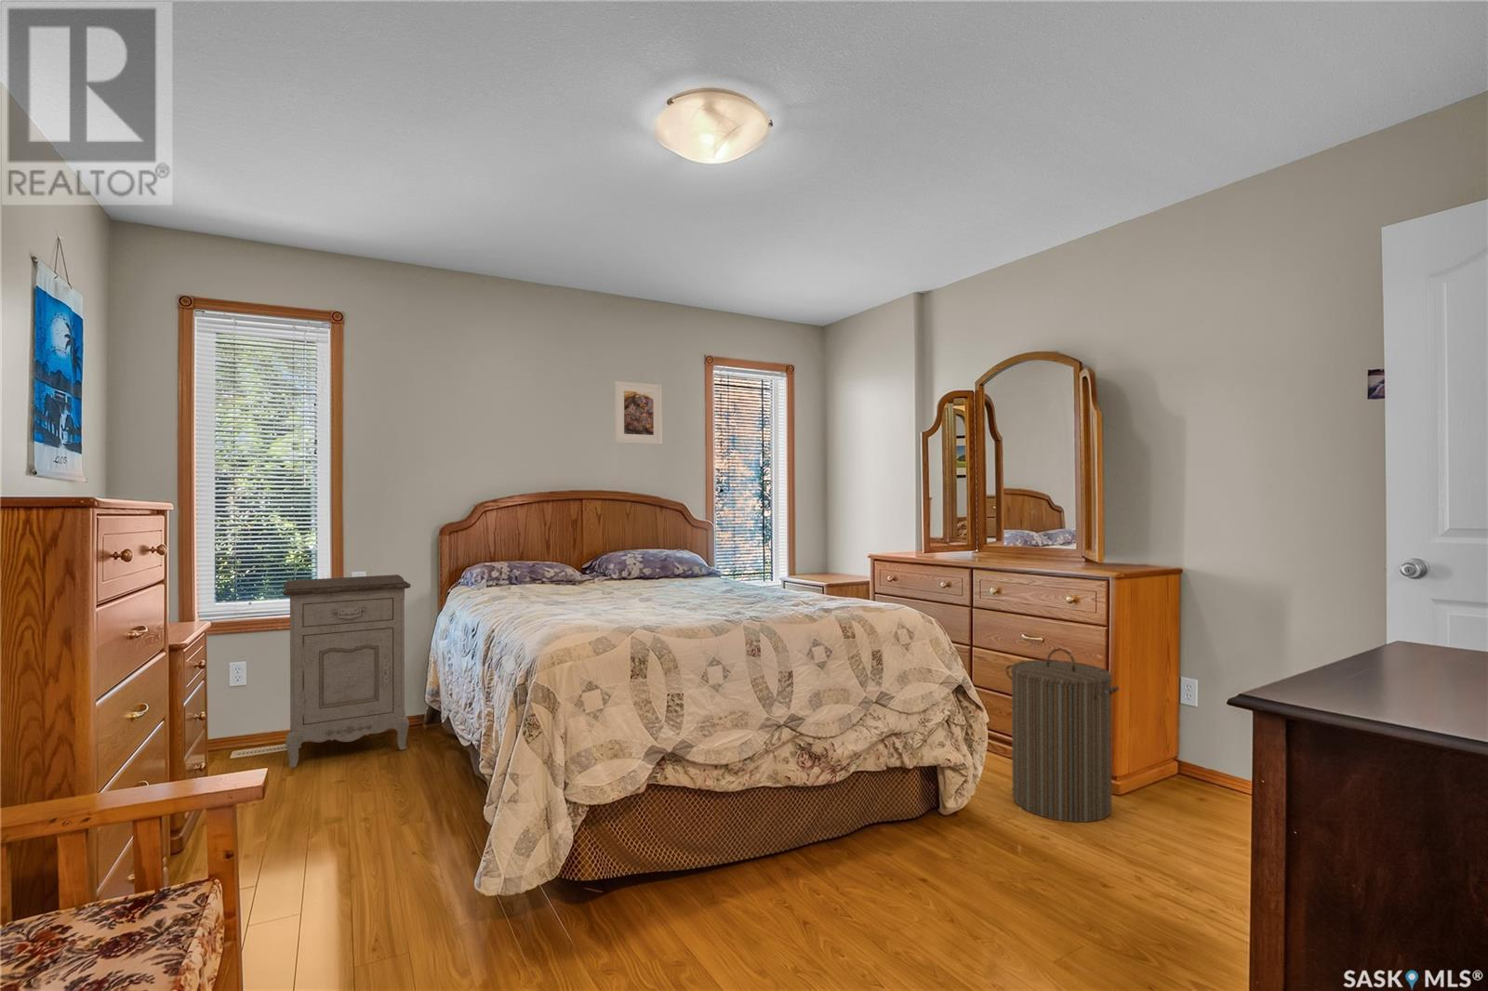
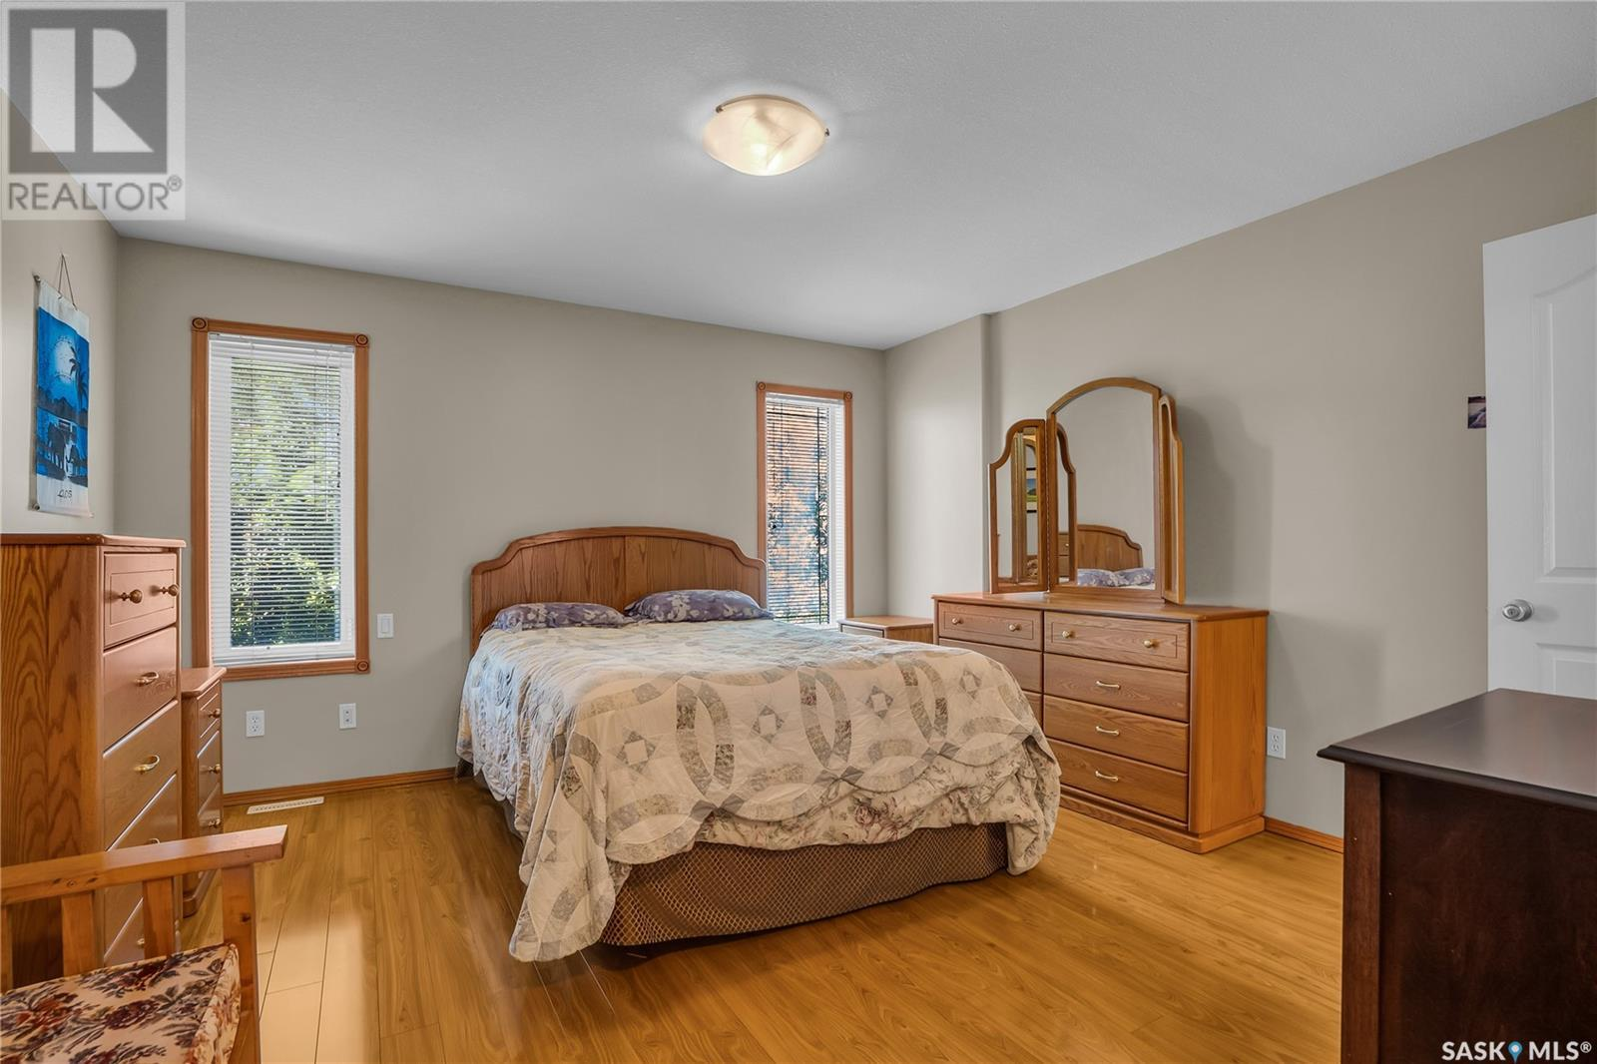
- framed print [614,380,663,446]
- nightstand [282,574,412,769]
- laundry hamper [1005,647,1120,823]
